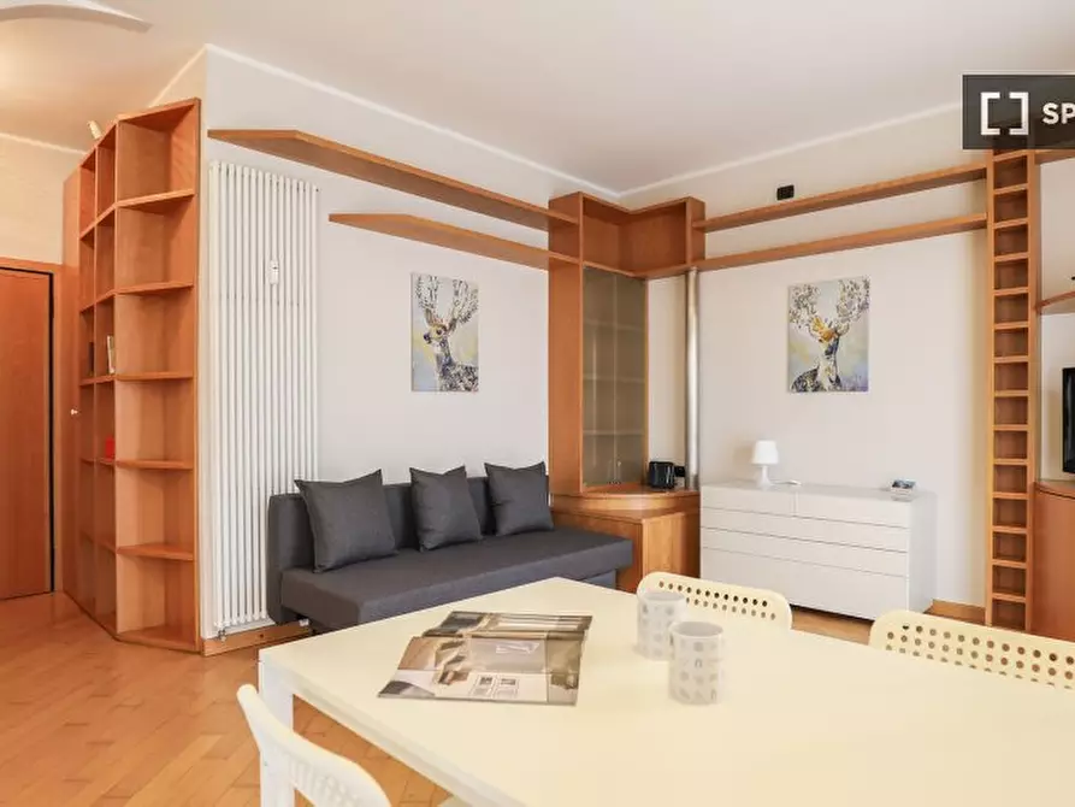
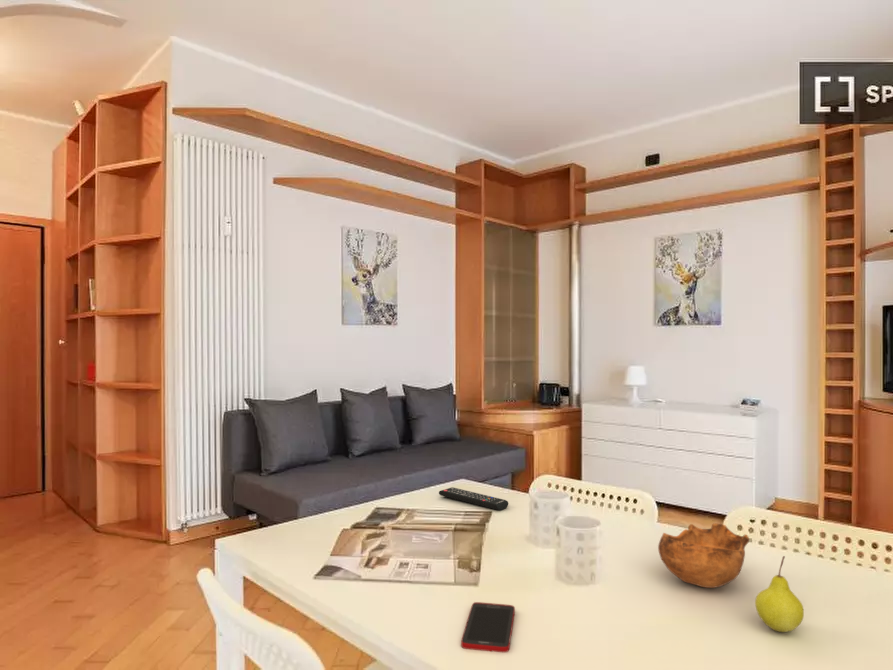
+ bowl [657,522,750,589]
+ fruit [754,555,805,633]
+ remote control [438,486,509,511]
+ cell phone [460,601,516,653]
